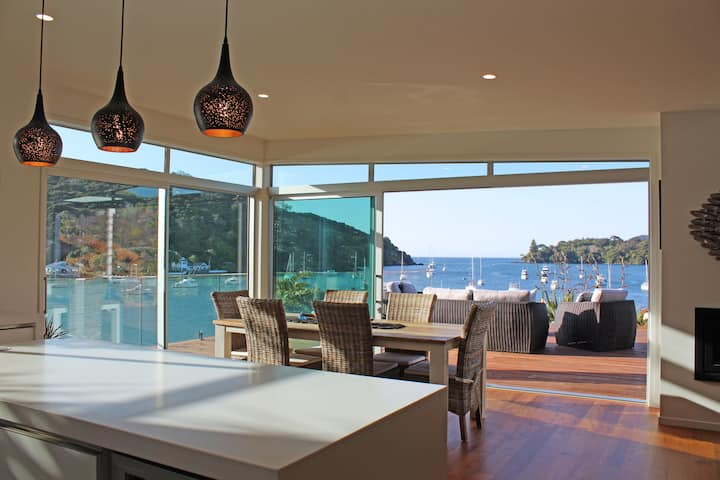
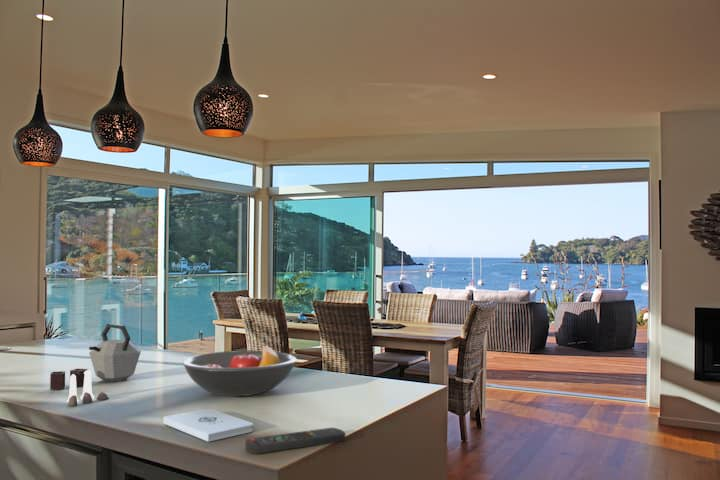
+ fruit bowl [182,344,298,397]
+ kettle [49,323,142,391]
+ notepad [163,408,254,443]
+ salt and pepper shaker set [66,369,110,407]
+ remote control [244,427,346,455]
